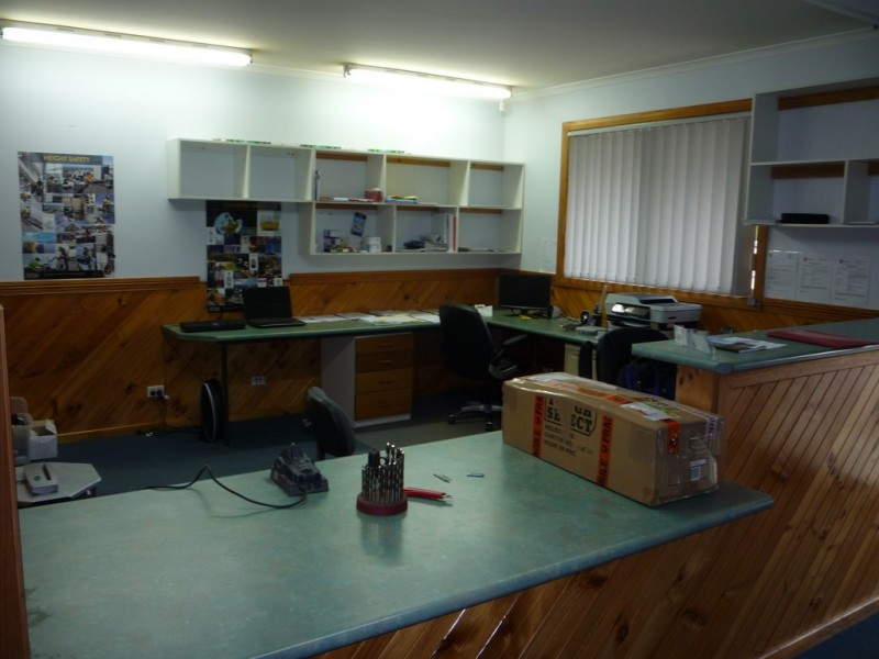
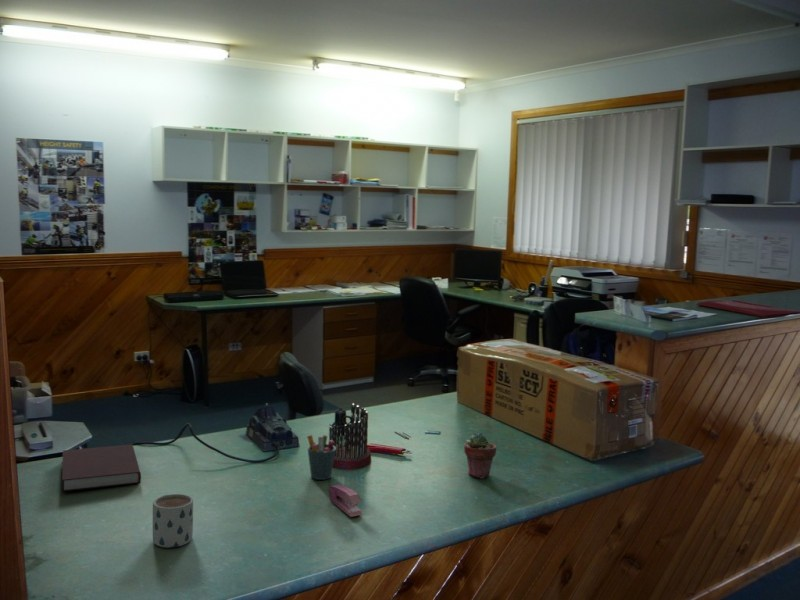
+ potted succulent [463,432,497,480]
+ stapler [328,484,363,518]
+ notebook [61,443,142,493]
+ mug [152,493,194,549]
+ pen holder [306,434,337,481]
